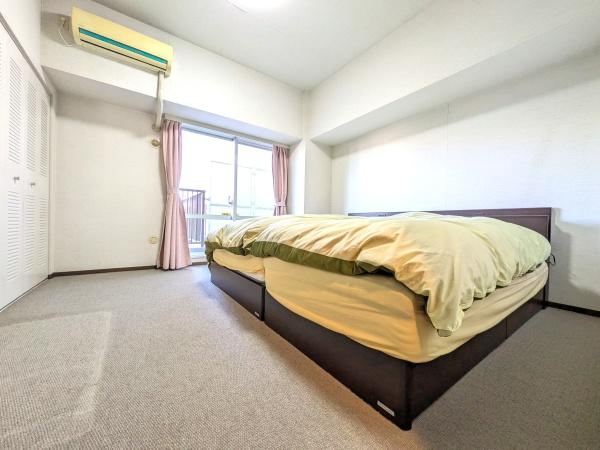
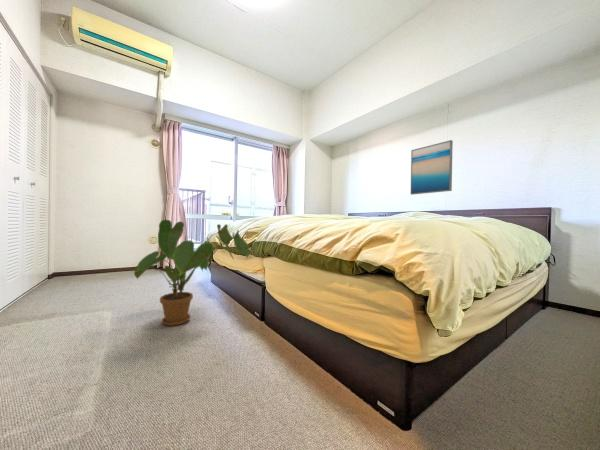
+ house plant [133,219,250,327]
+ wall art [410,139,454,196]
